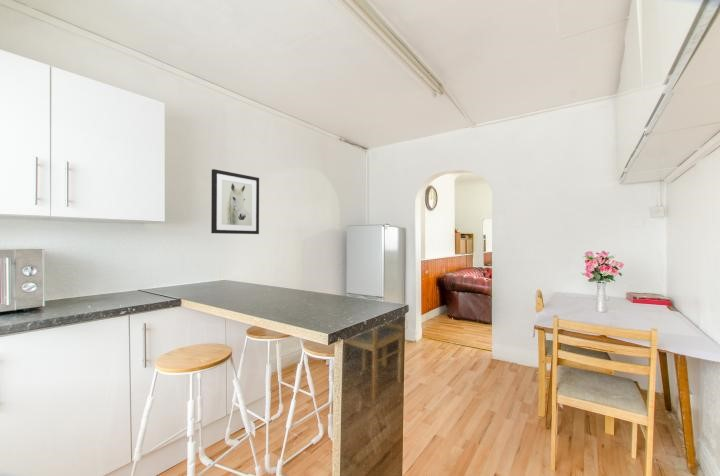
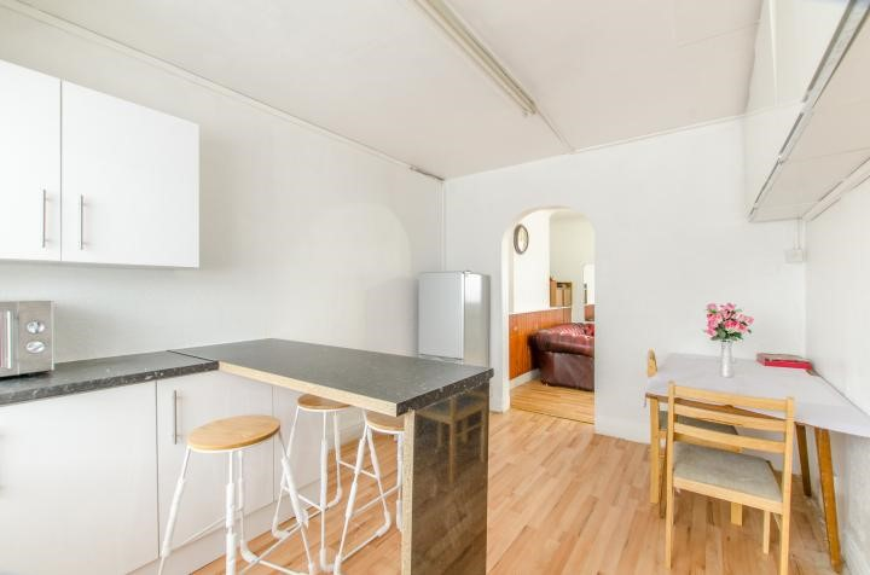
- wall art [210,168,260,235]
